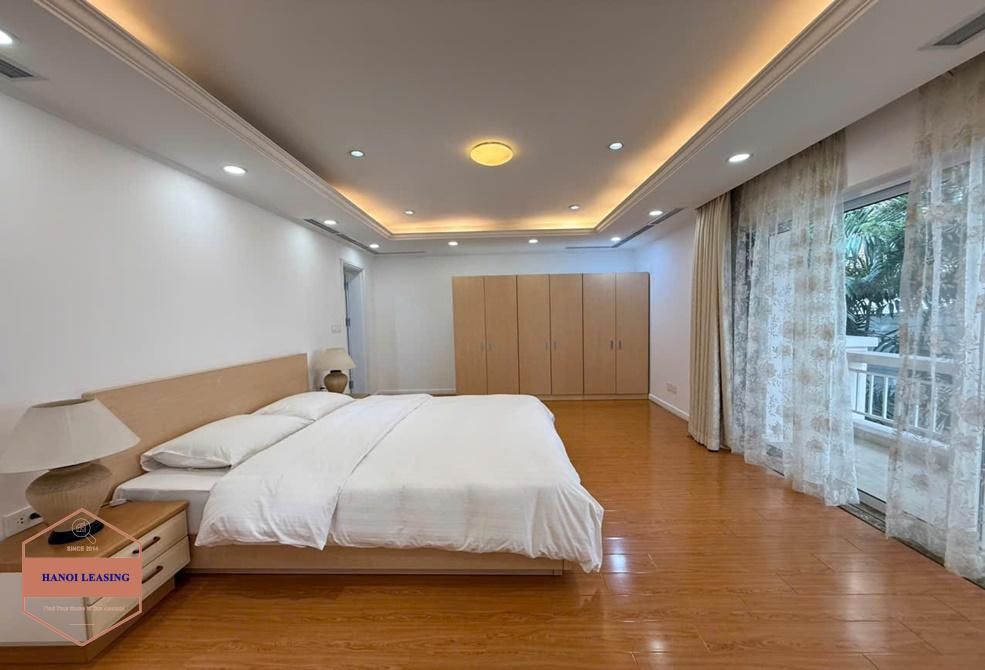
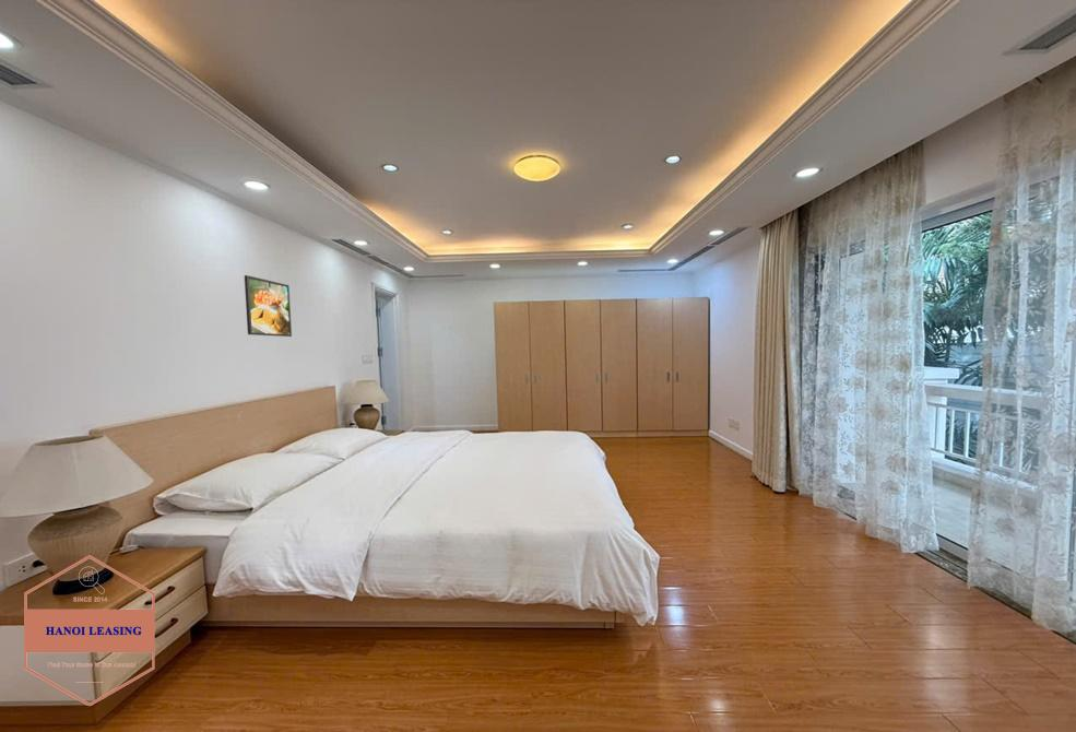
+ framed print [244,274,293,338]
